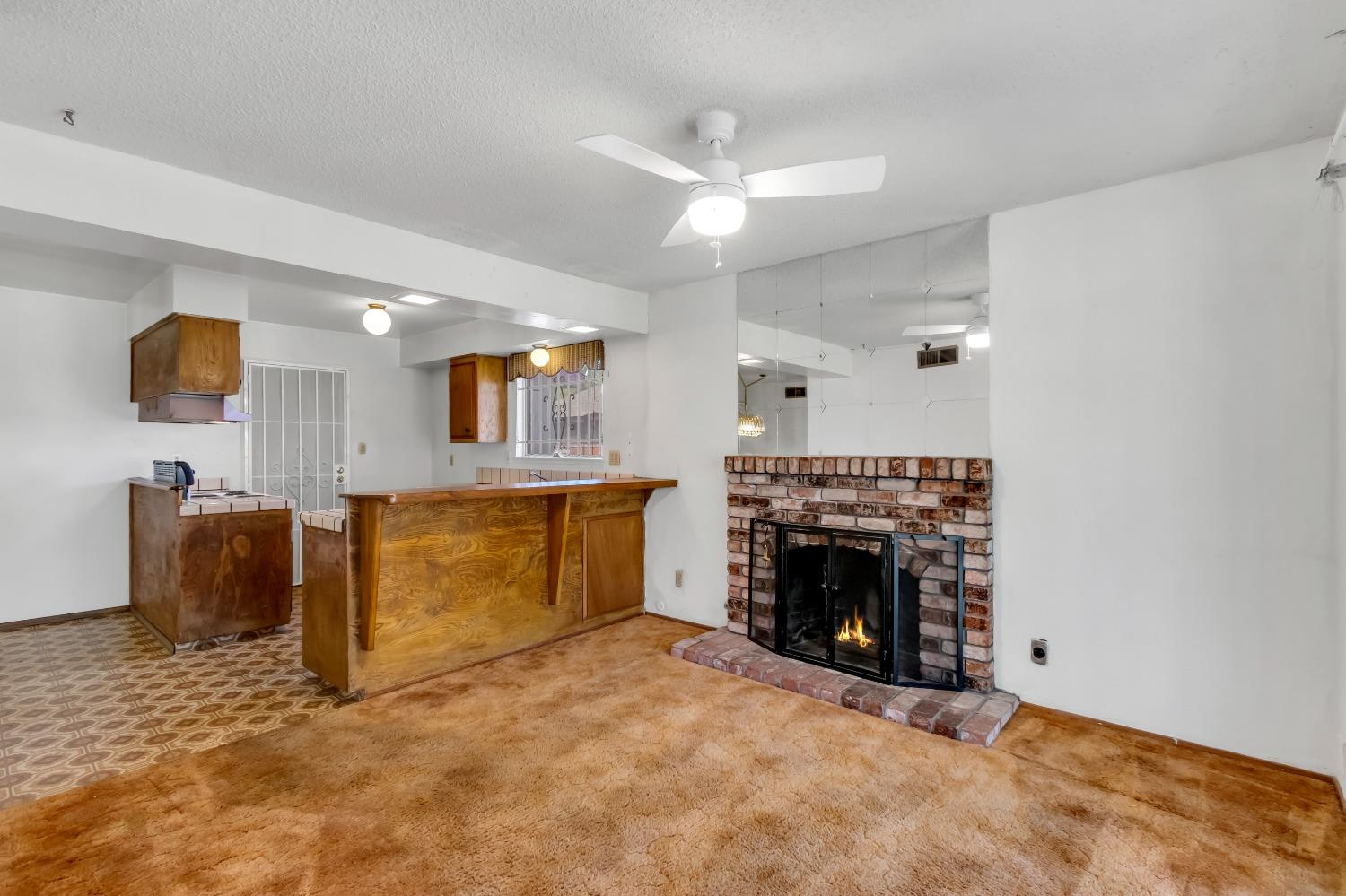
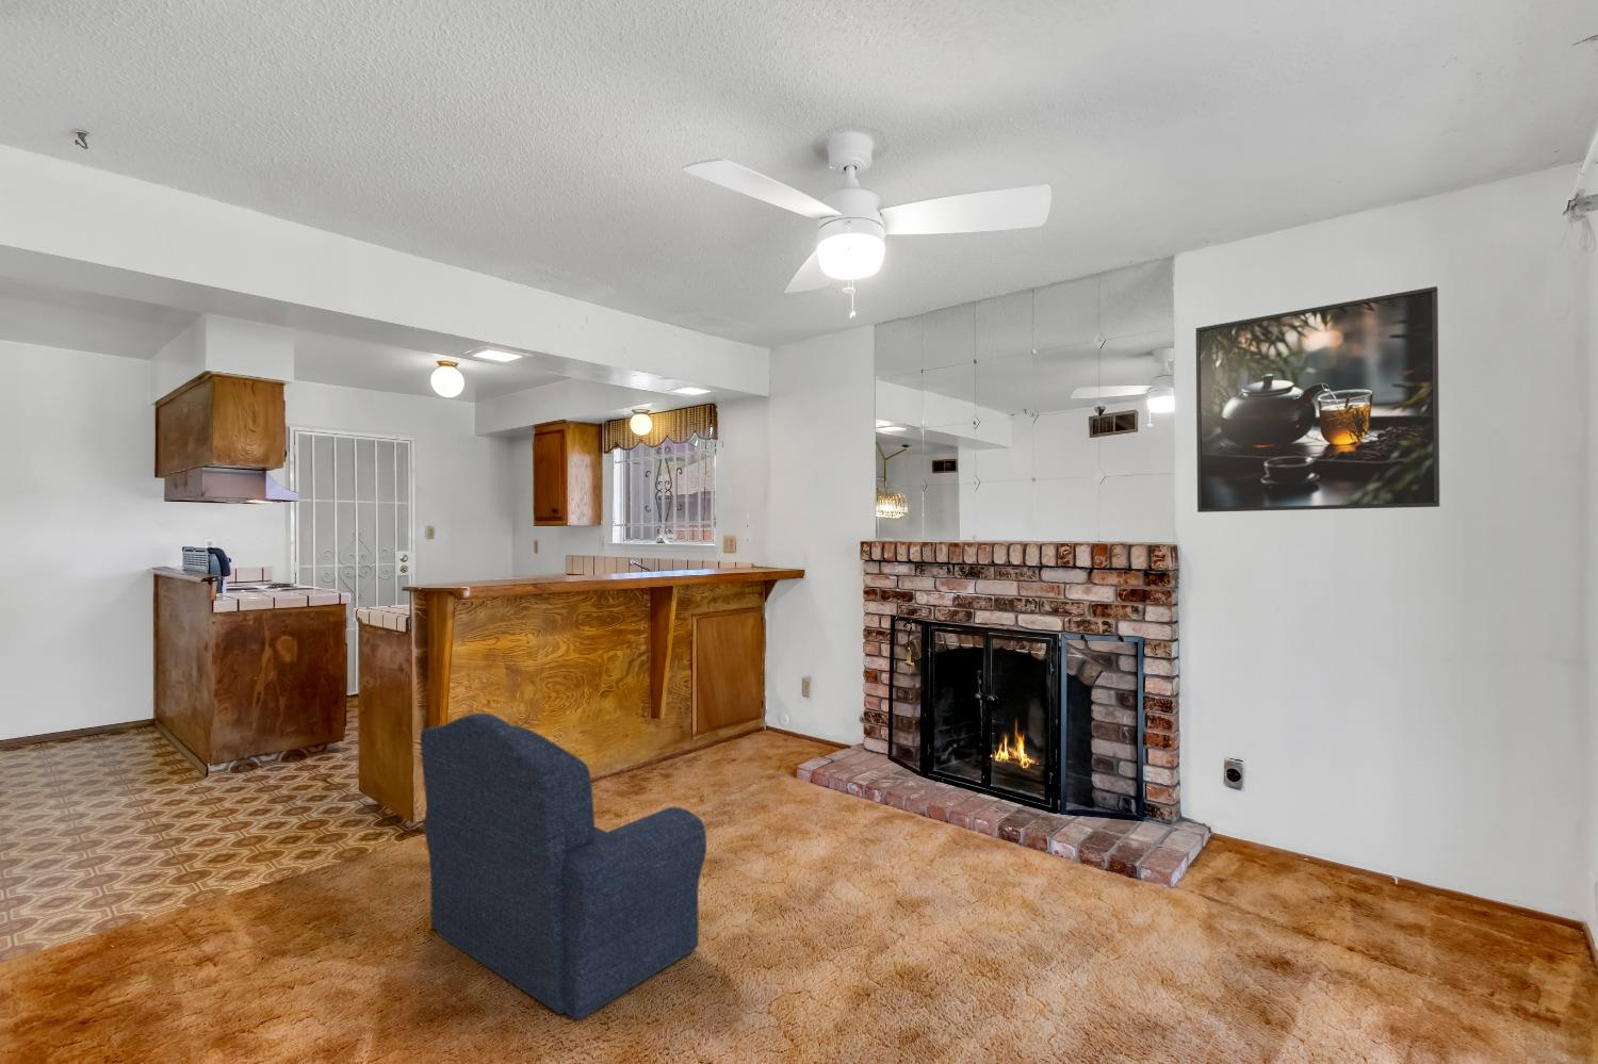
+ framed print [1196,285,1440,513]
+ armchair [420,712,708,1021]
